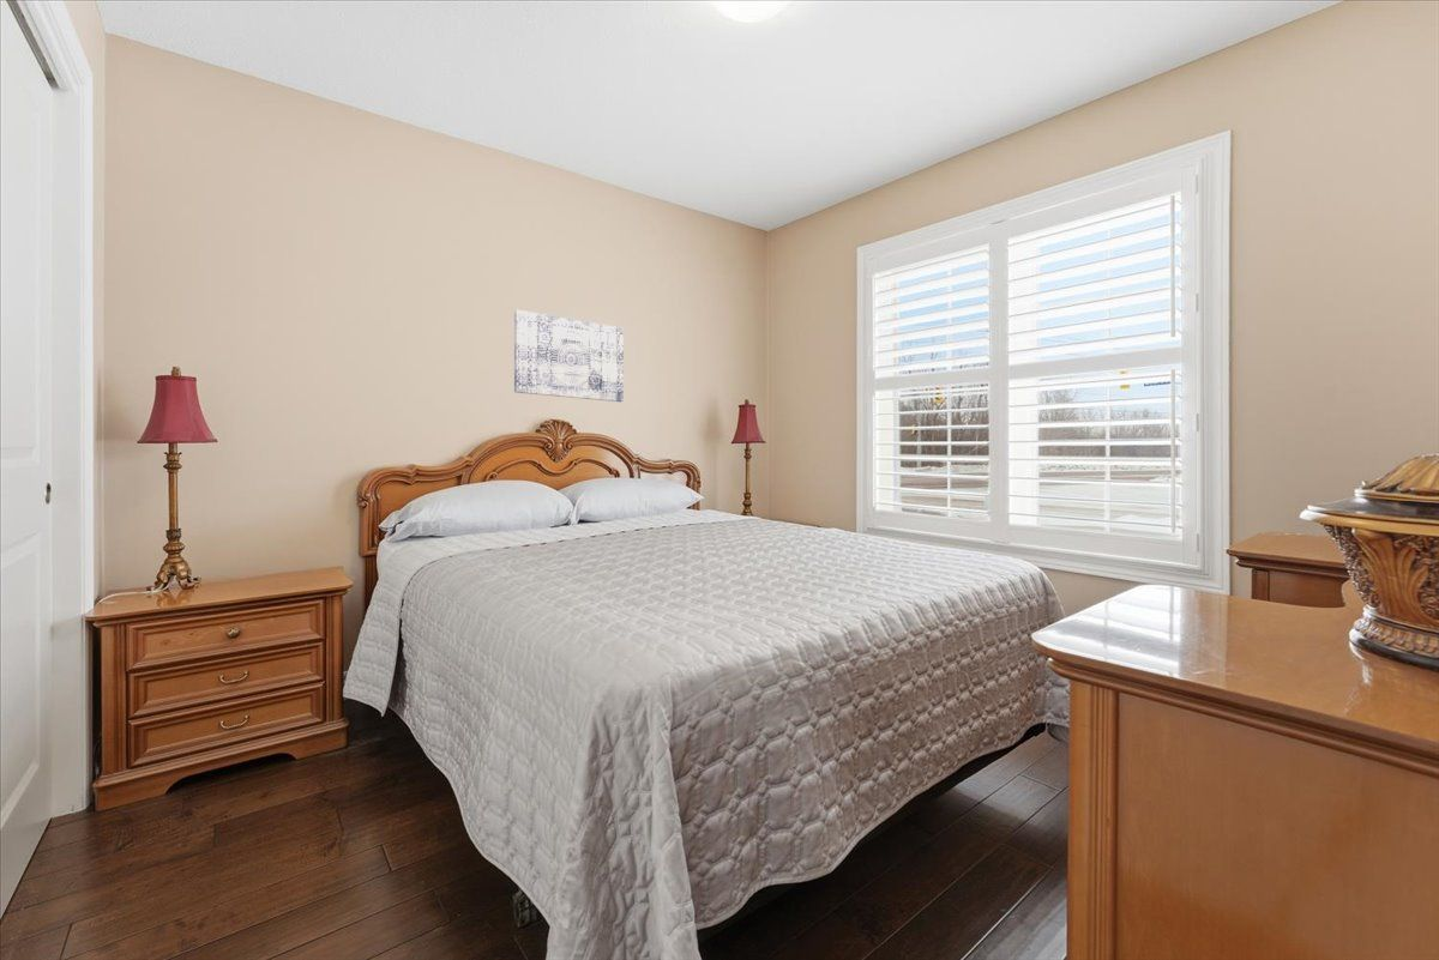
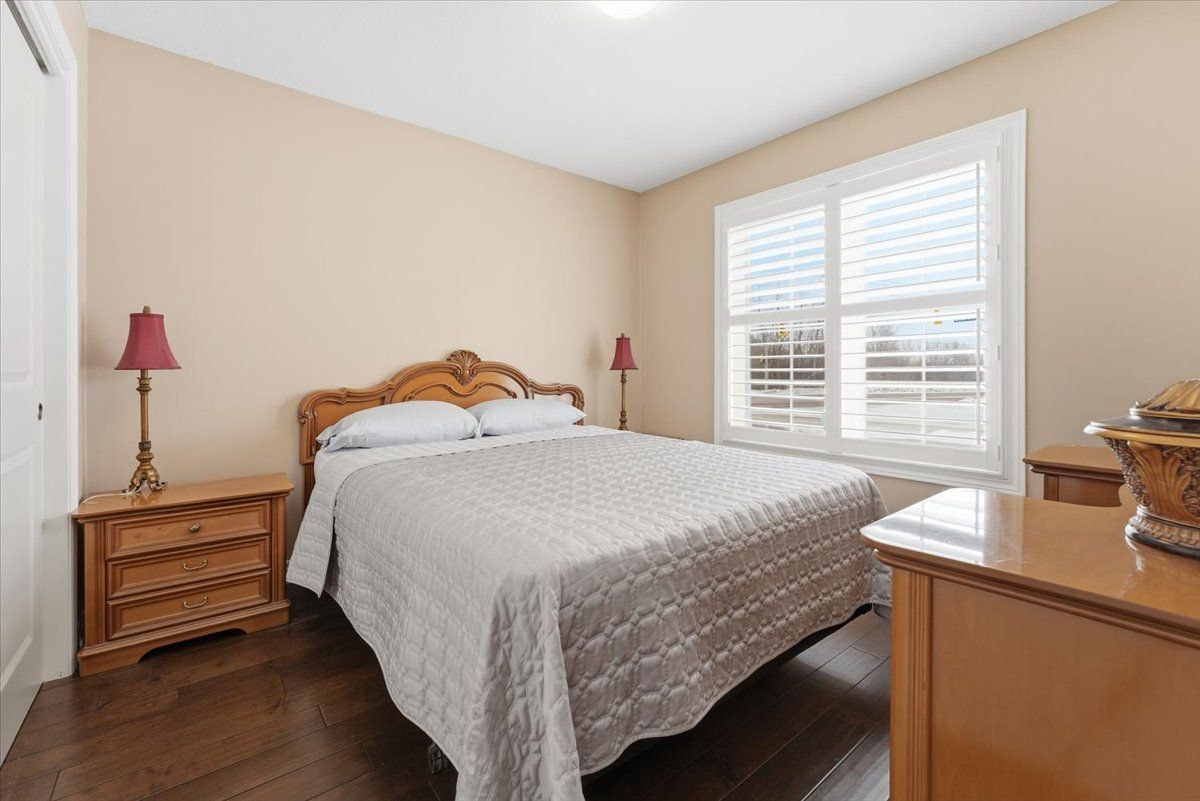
- wall art [513,309,625,403]
